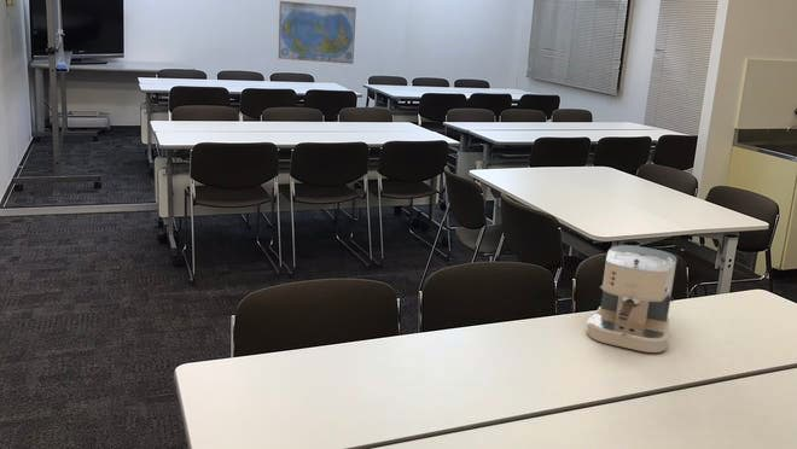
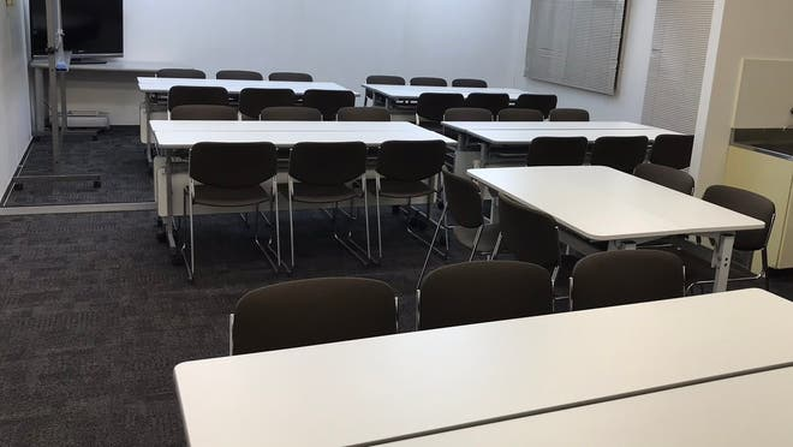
- world map [278,0,357,65]
- coffee maker [586,244,679,354]
